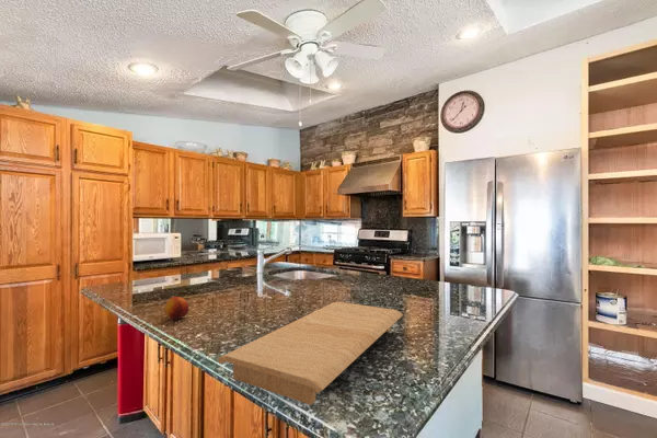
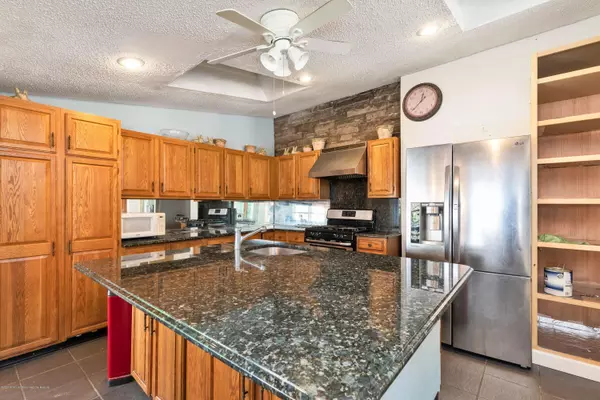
- fruit [164,296,189,321]
- cutting board [216,301,404,406]
